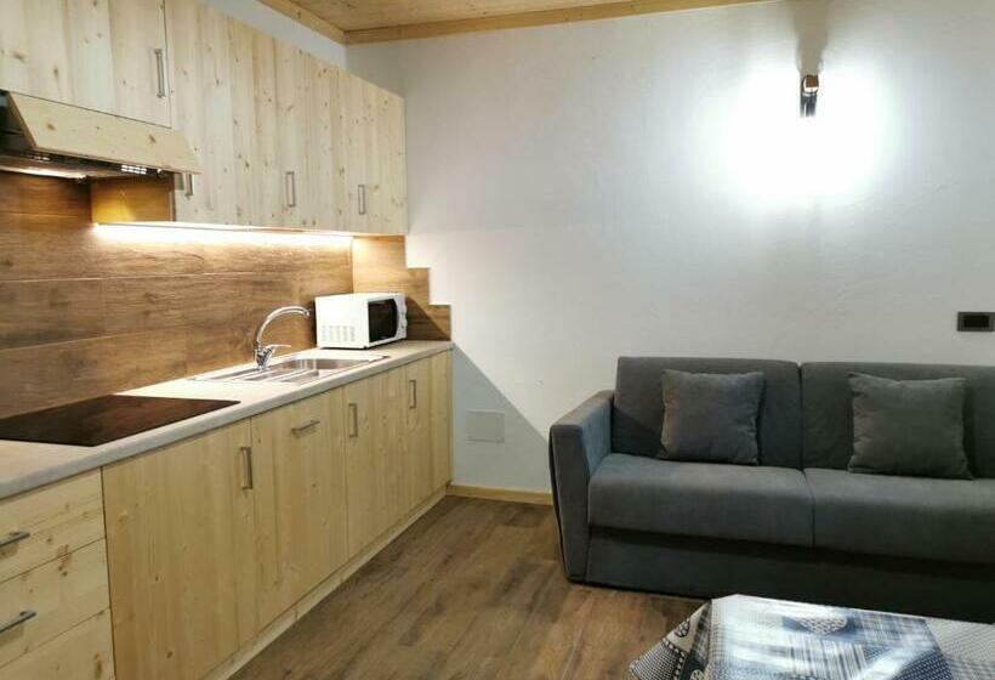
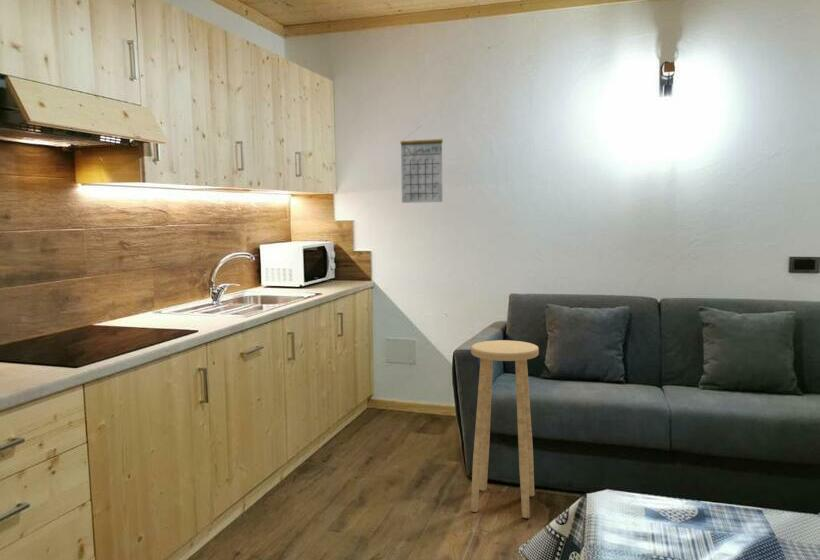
+ calendar [400,125,444,204]
+ stool [470,339,540,519]
